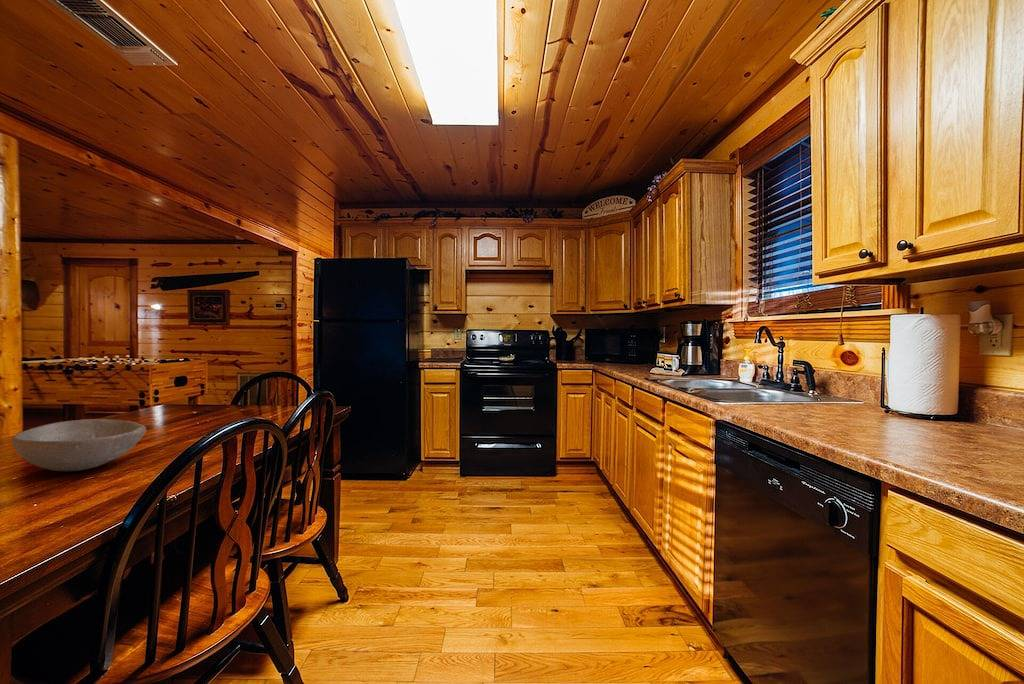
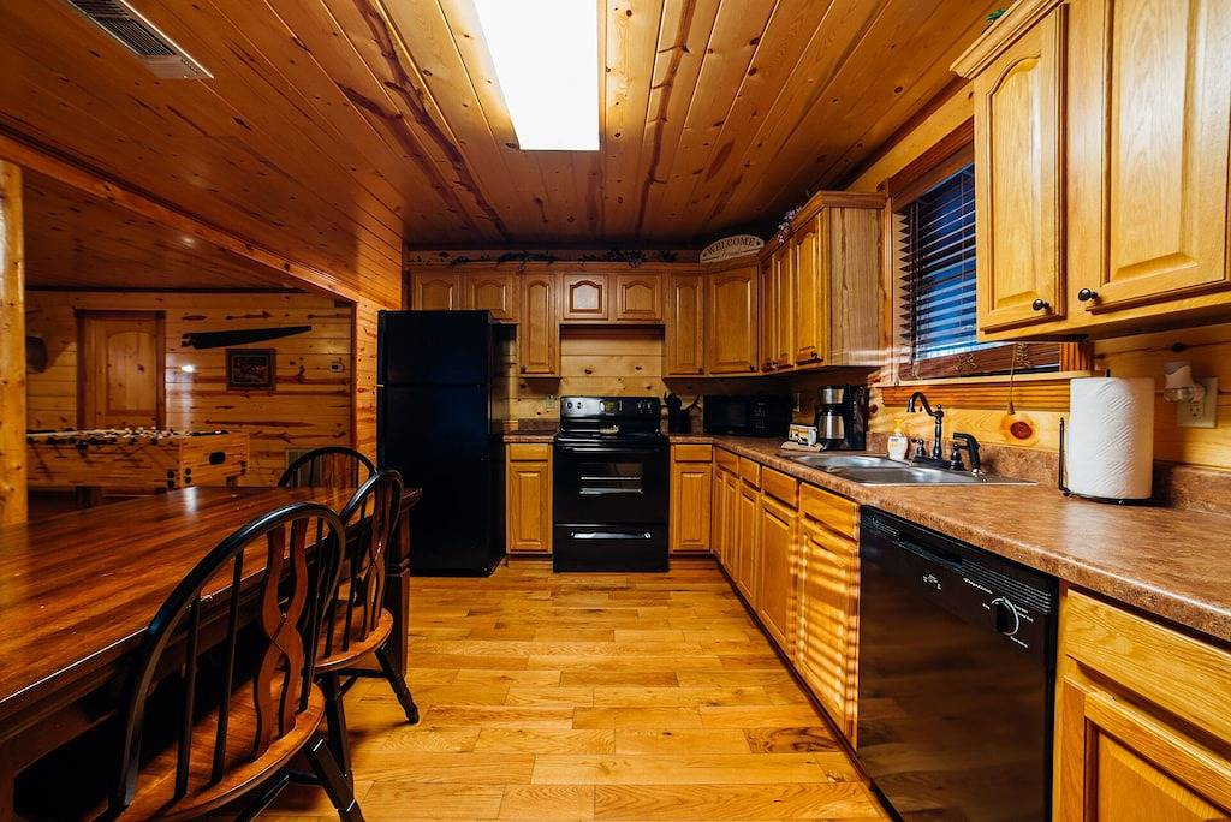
- bowl [11,418,147,472]
